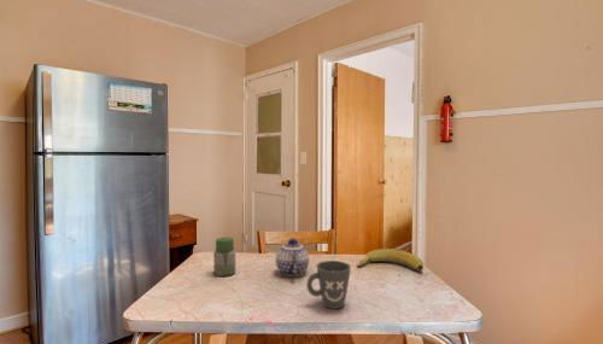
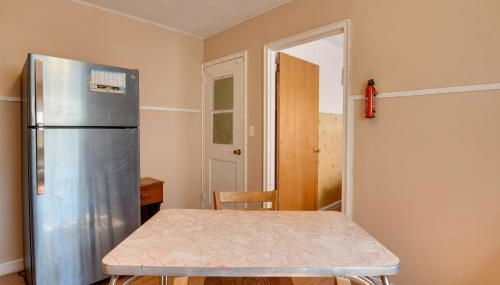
- teapot [275,238,310,278]
- mug [305,260,352,310]
- jar [212,235,236,278]
- banana [356,247,425,272]
